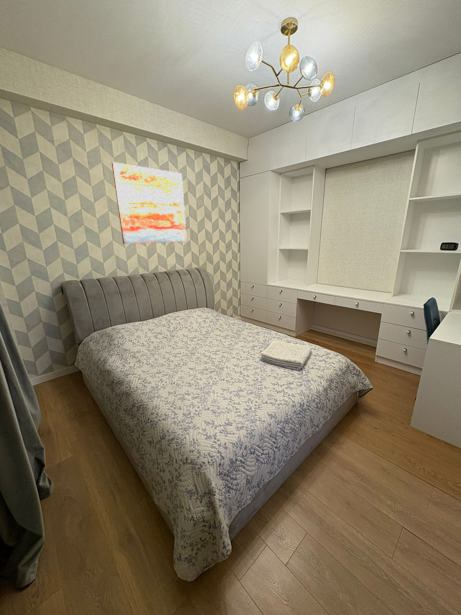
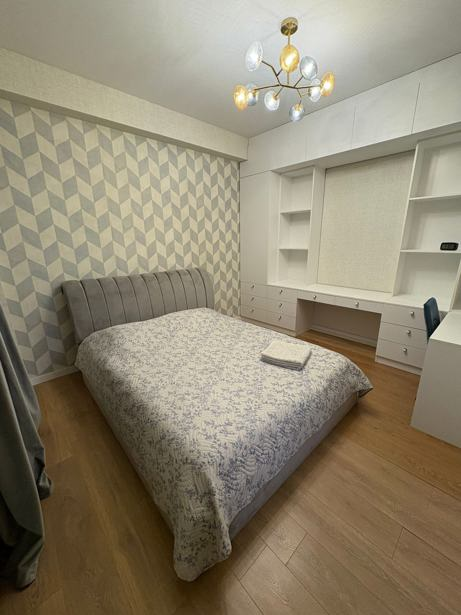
- wall art [111,161,188,245]
